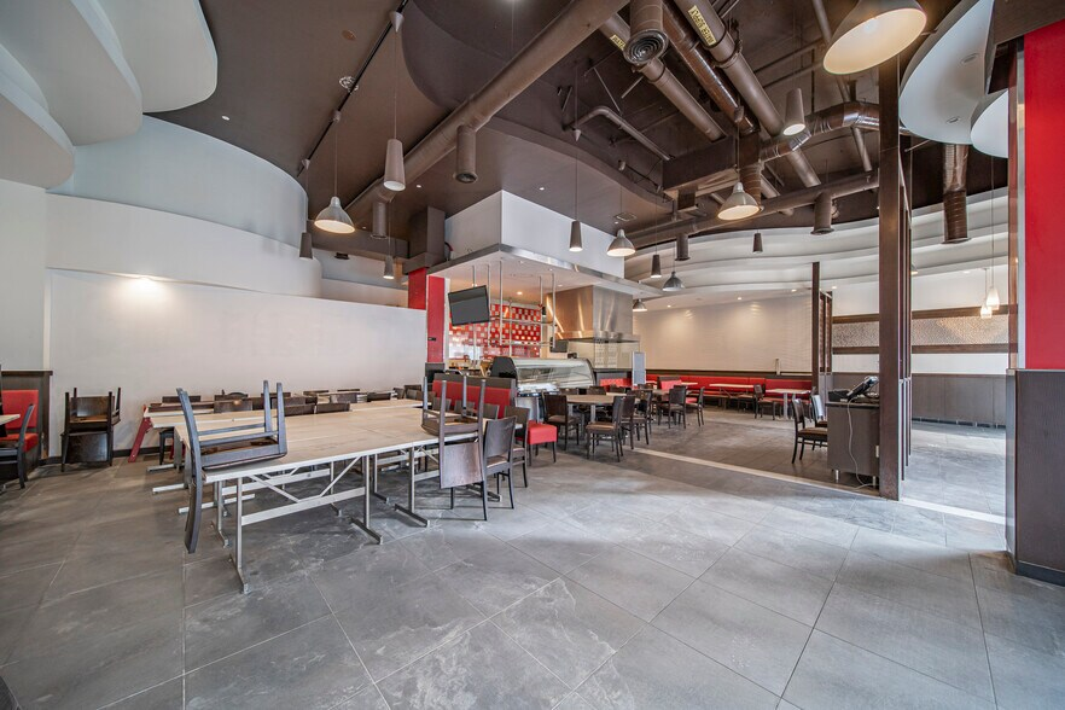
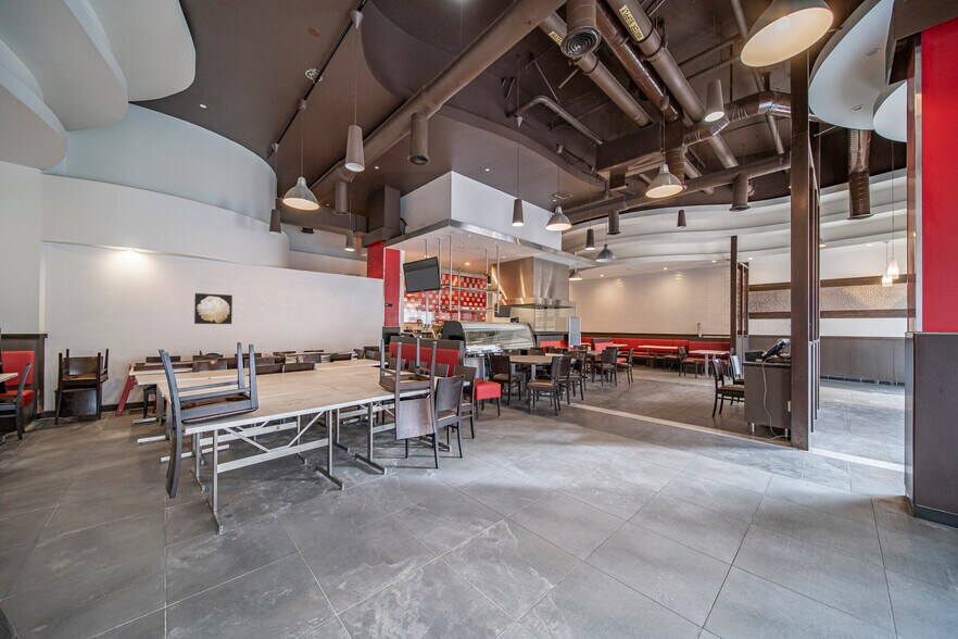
+ wall art [193,292,234,325]
